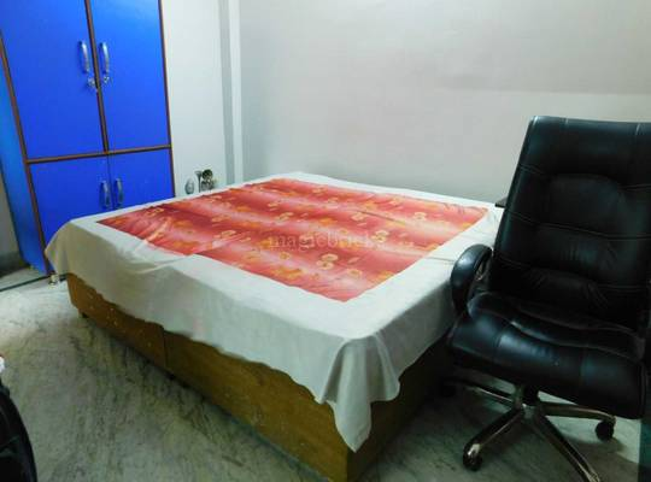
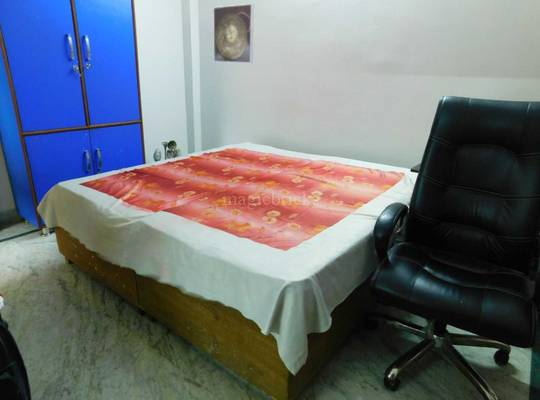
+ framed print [212,3,255,64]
